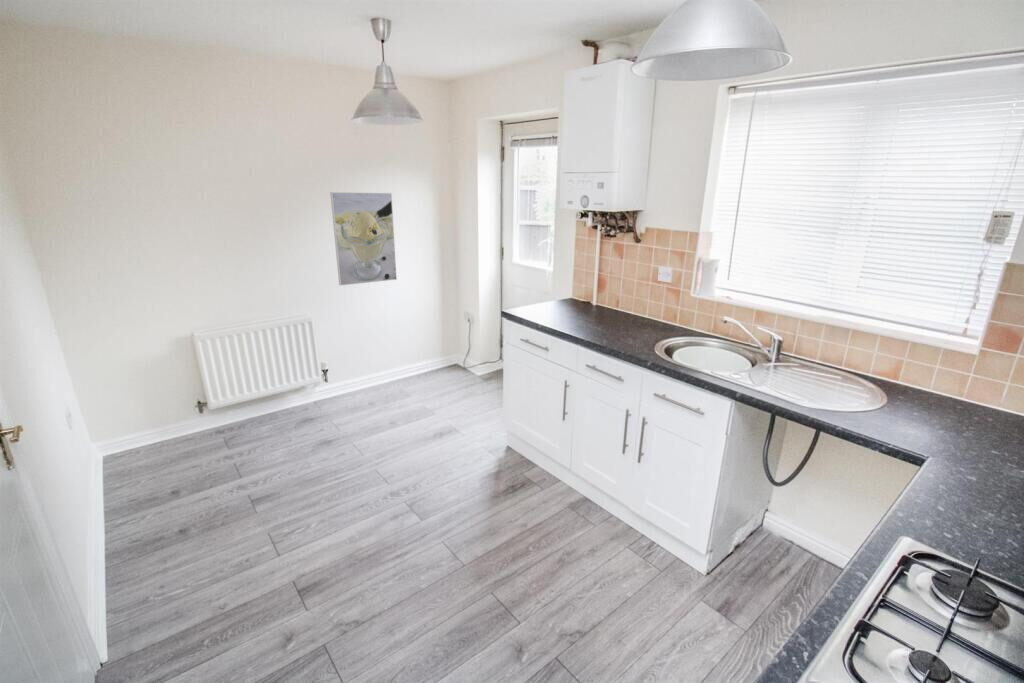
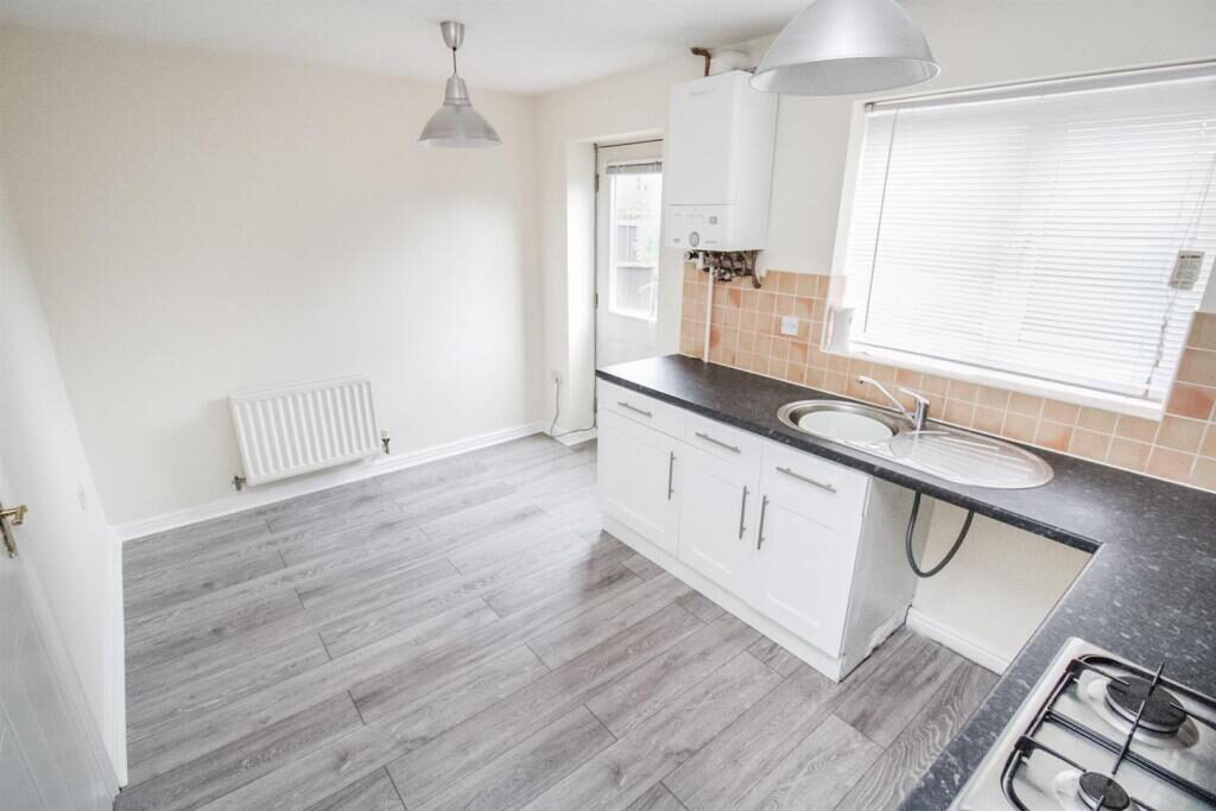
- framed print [329,191,398,287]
